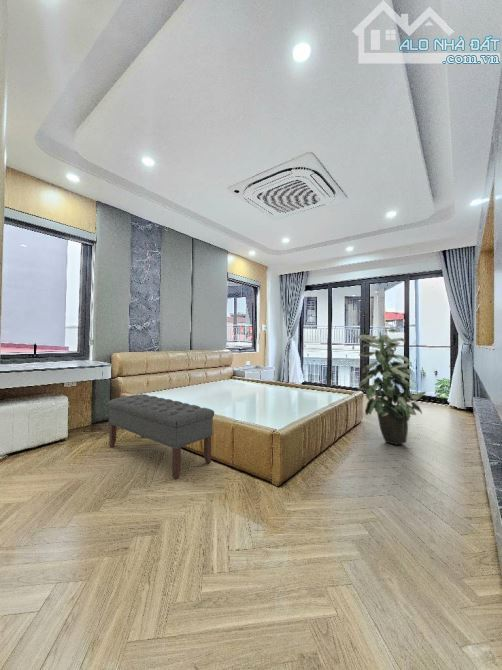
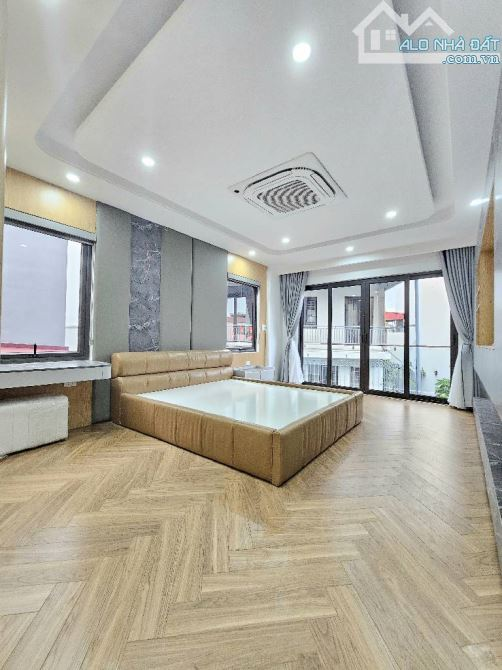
- indoor plant [354,328,427,446]
- bench [107,393,215,480]
